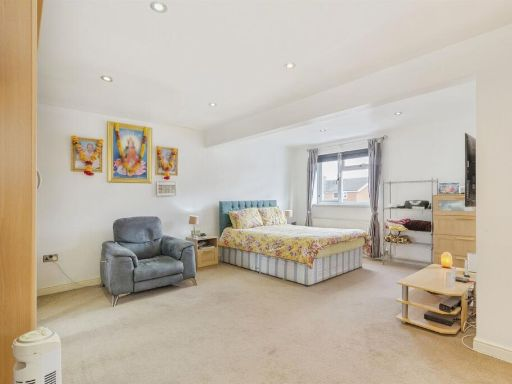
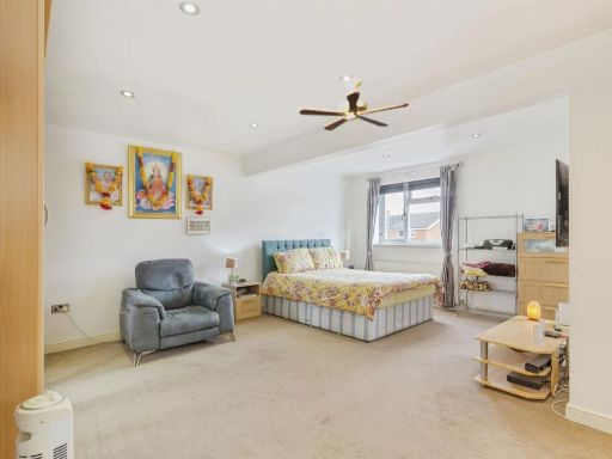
+ ceiling fan [296,78,410,131]
